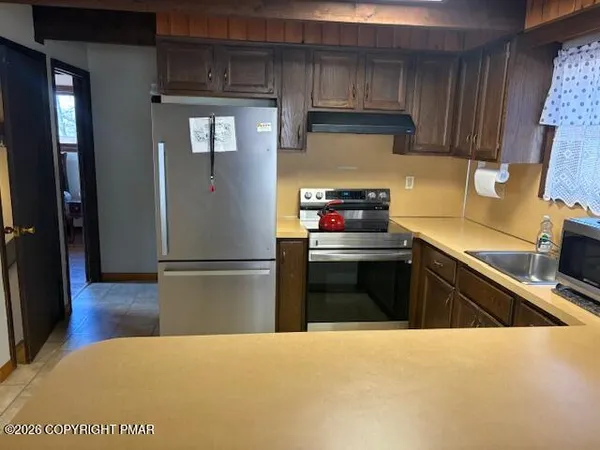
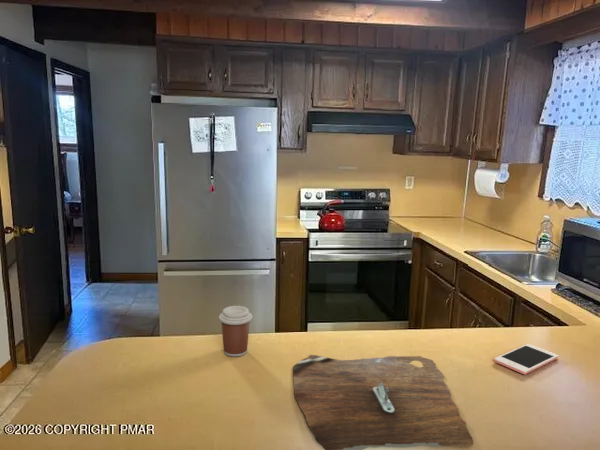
+ coffee cup [218,305,253,358]
+ cell phone [493,343,559,375]
+ cutting board [292,354,475,450]
